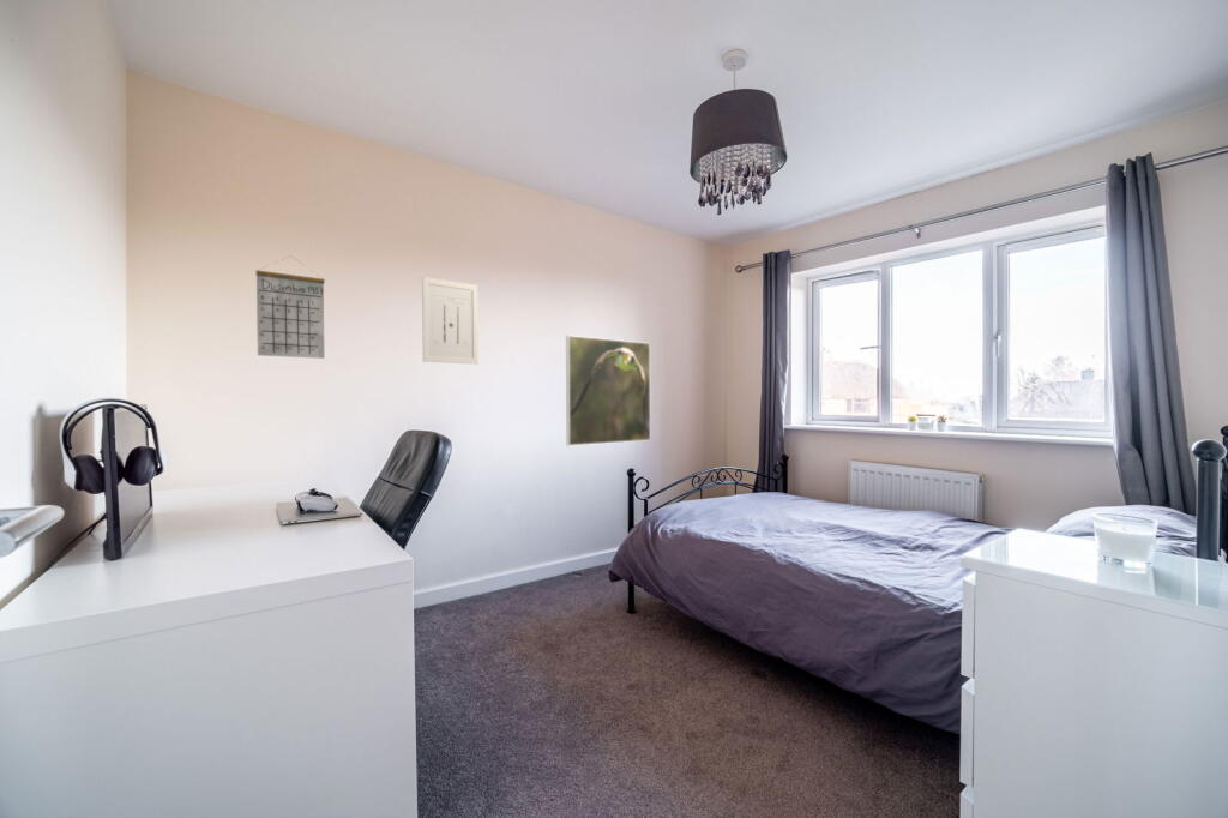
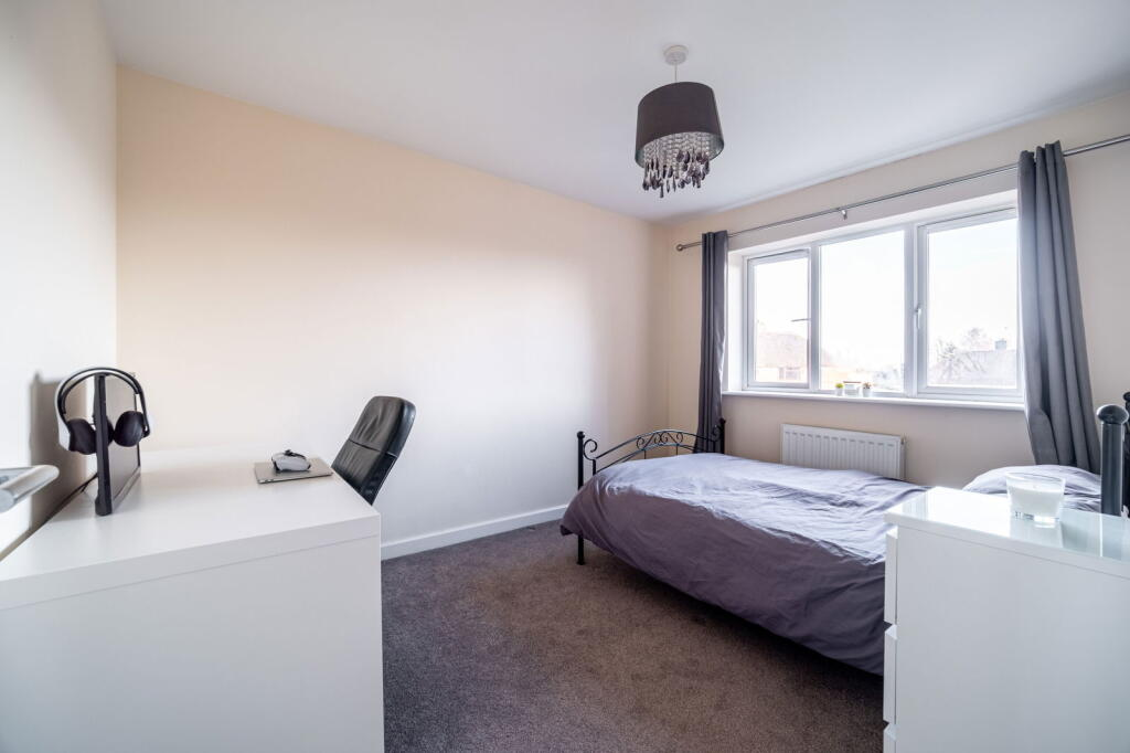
- calendar [255,254,326,360]
- wall art [421,276,480,366]
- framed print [565,335,651,447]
